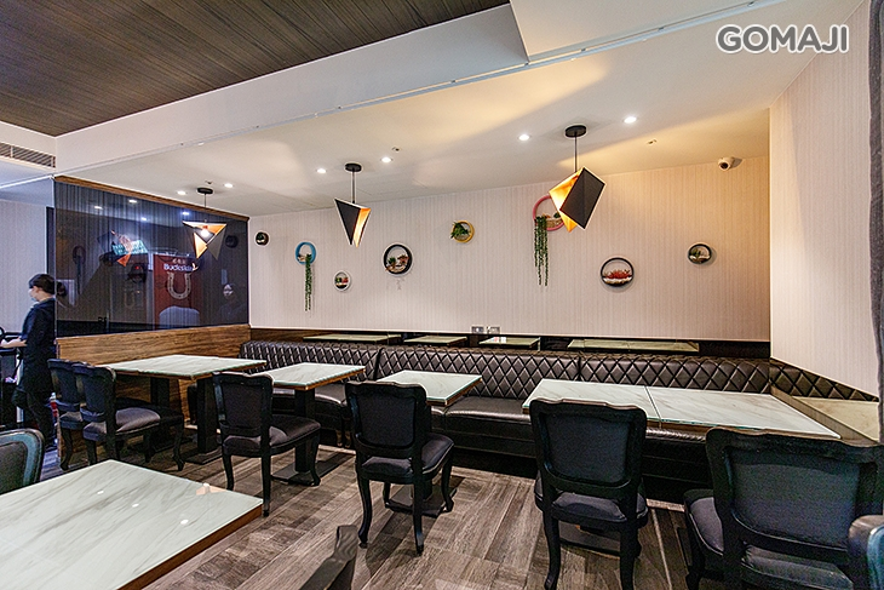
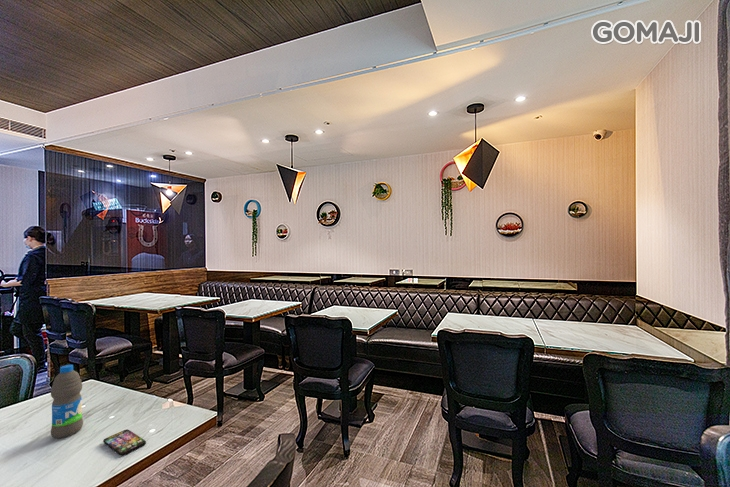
+ smartphone [102,428,147,457]
+ water bottle [50,364,84,439]
